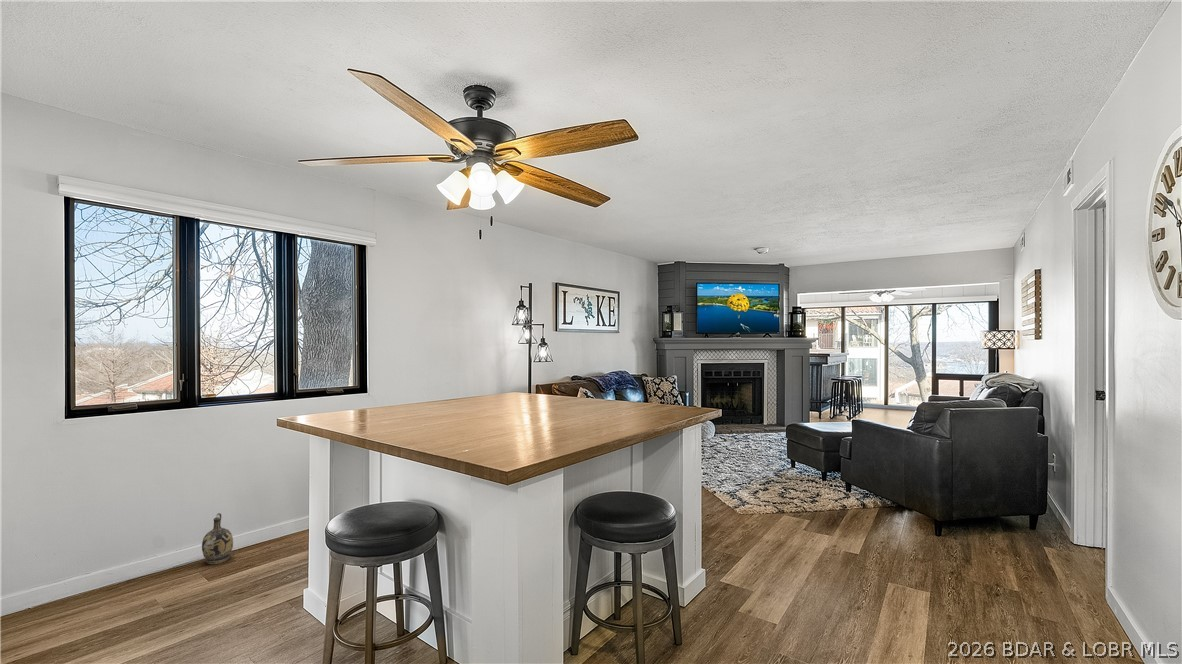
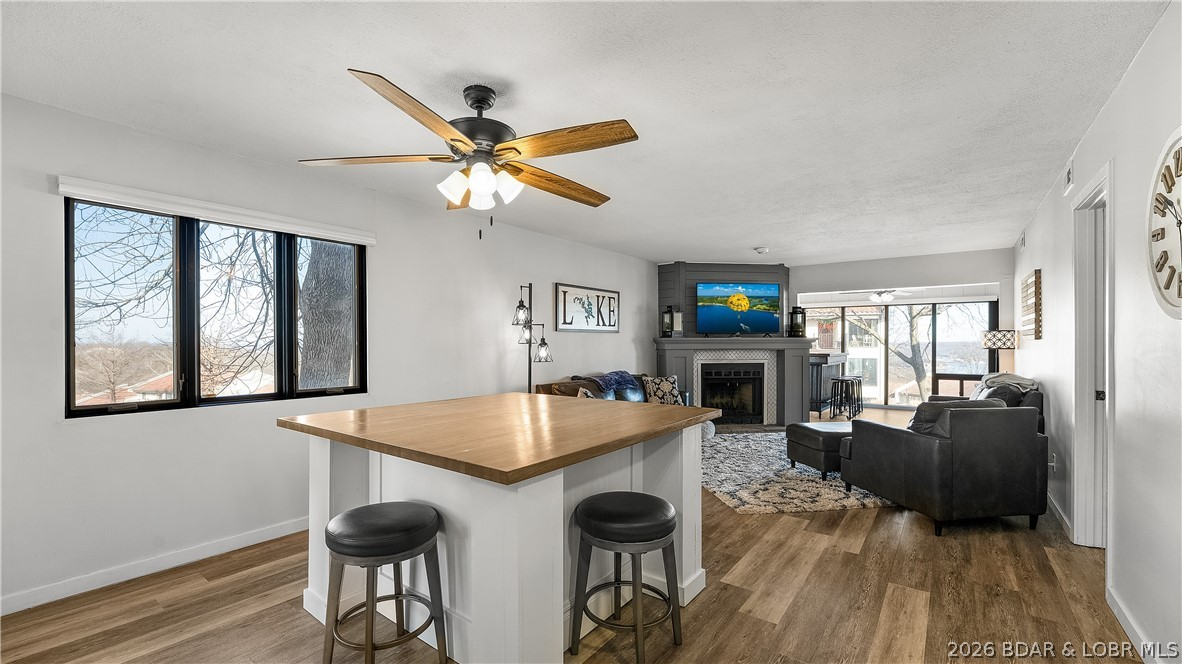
- ceramic jug [201,512,234,565]
